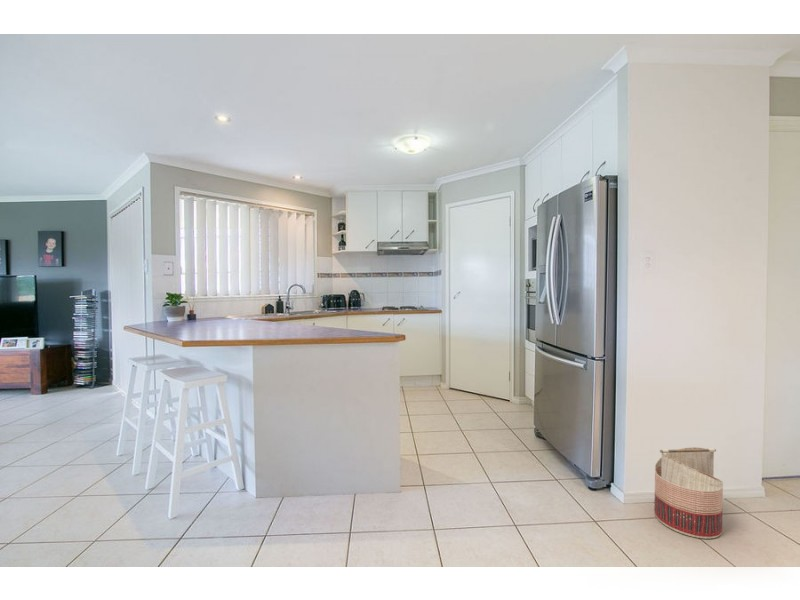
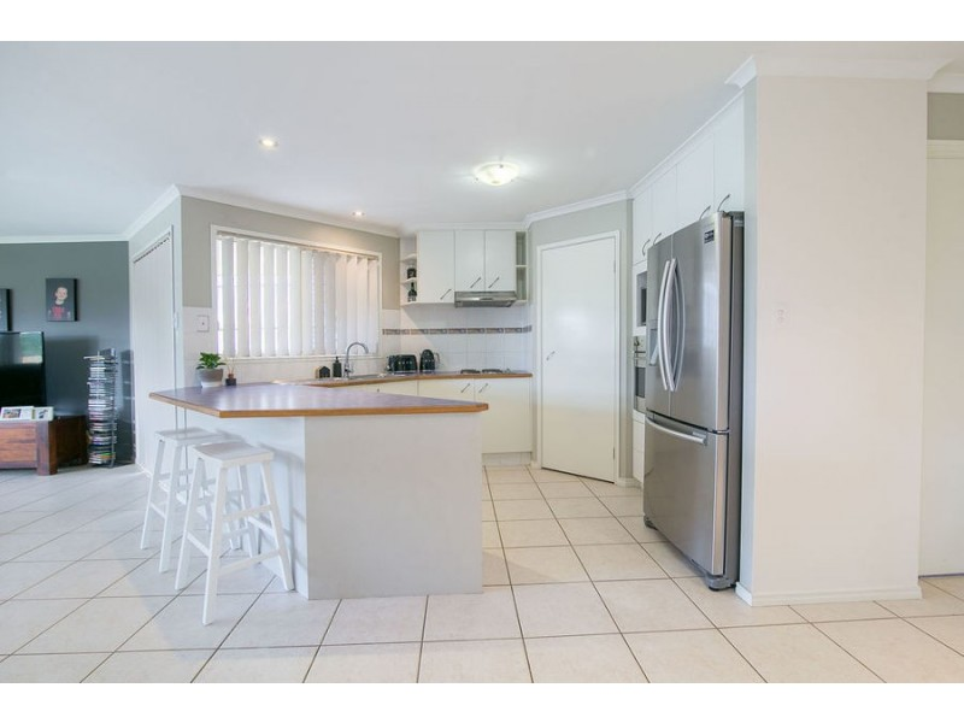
- basket [653,446,724,540]
